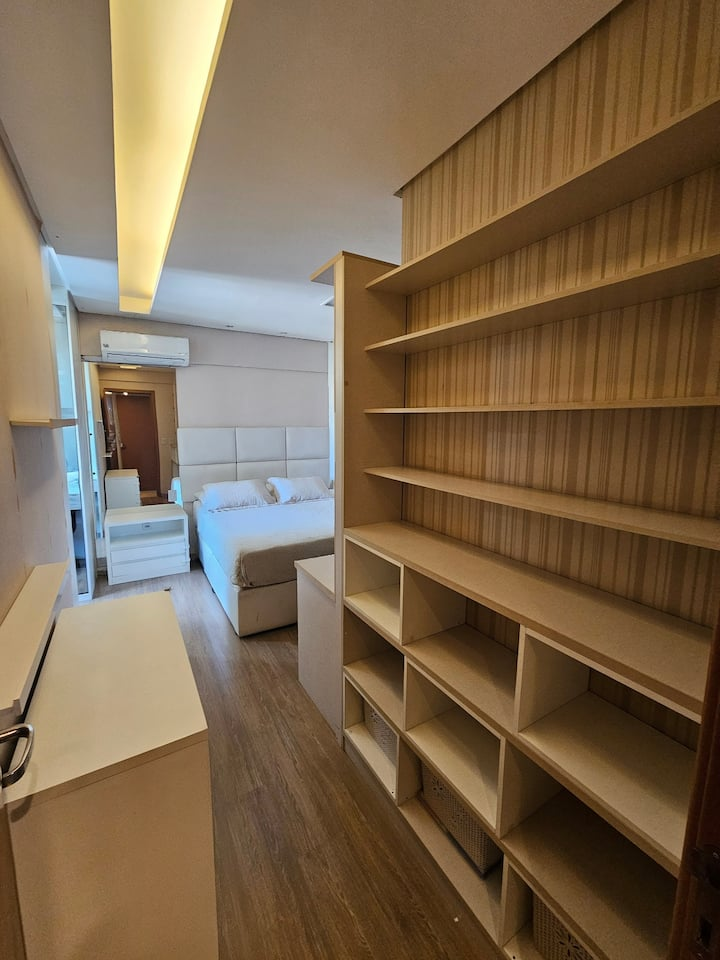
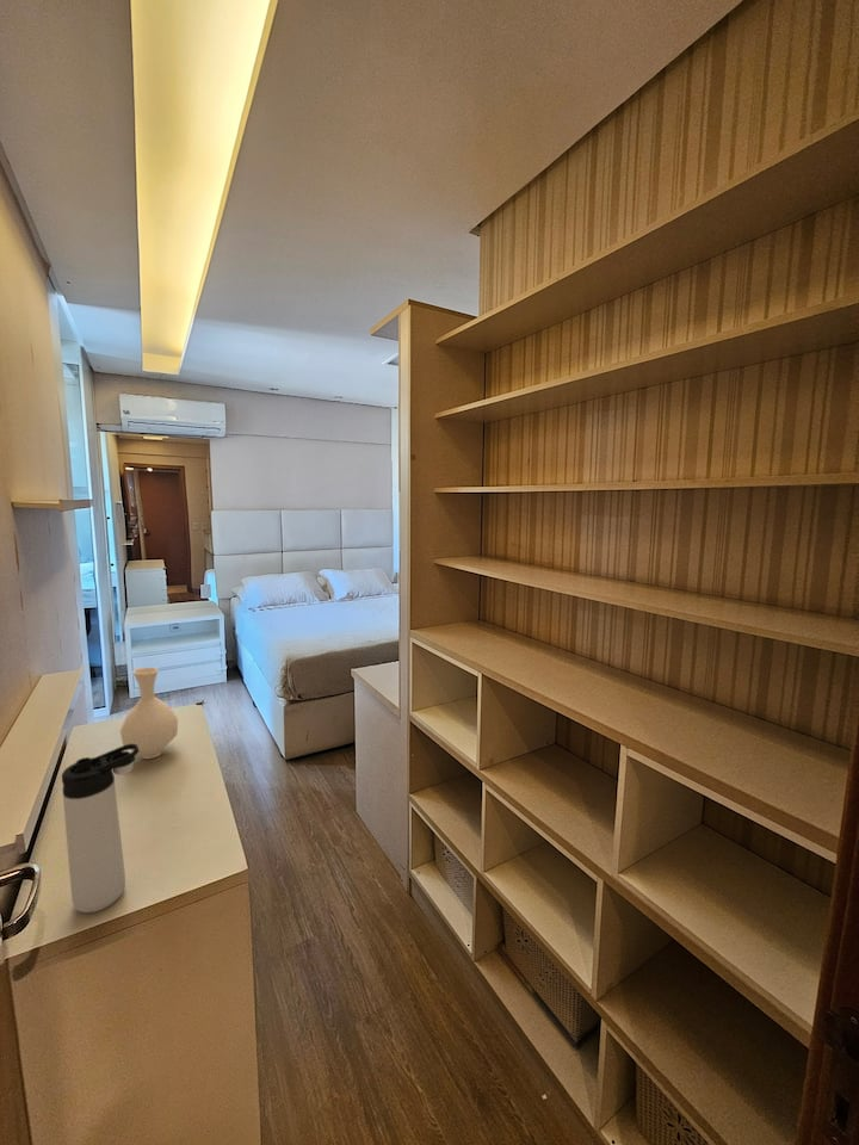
+ thermos bottle [61,744,138,914]
+ vase [119,667,179,760]
